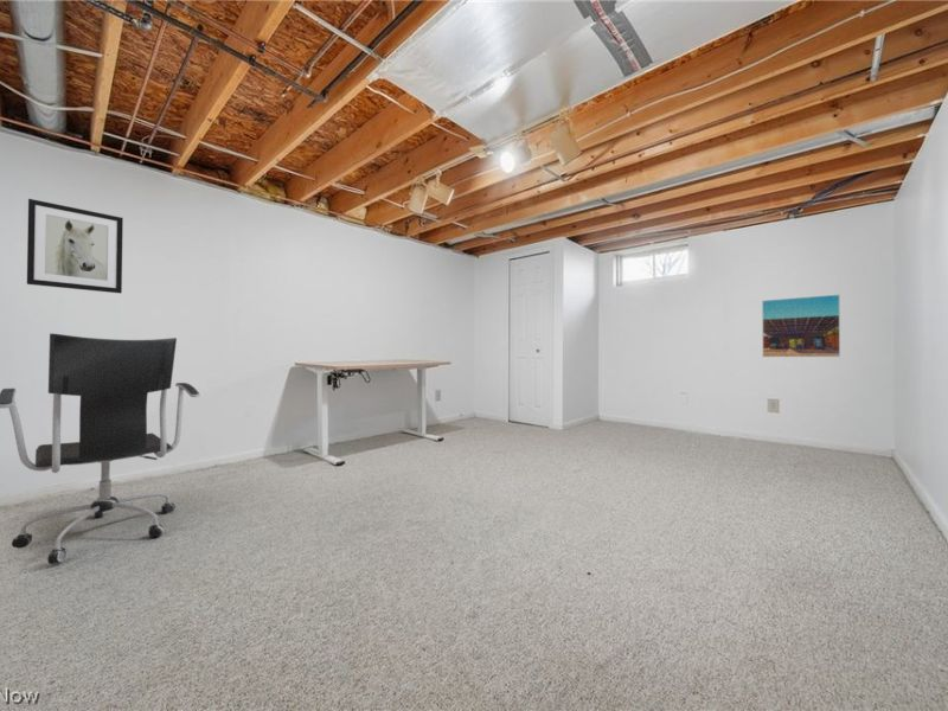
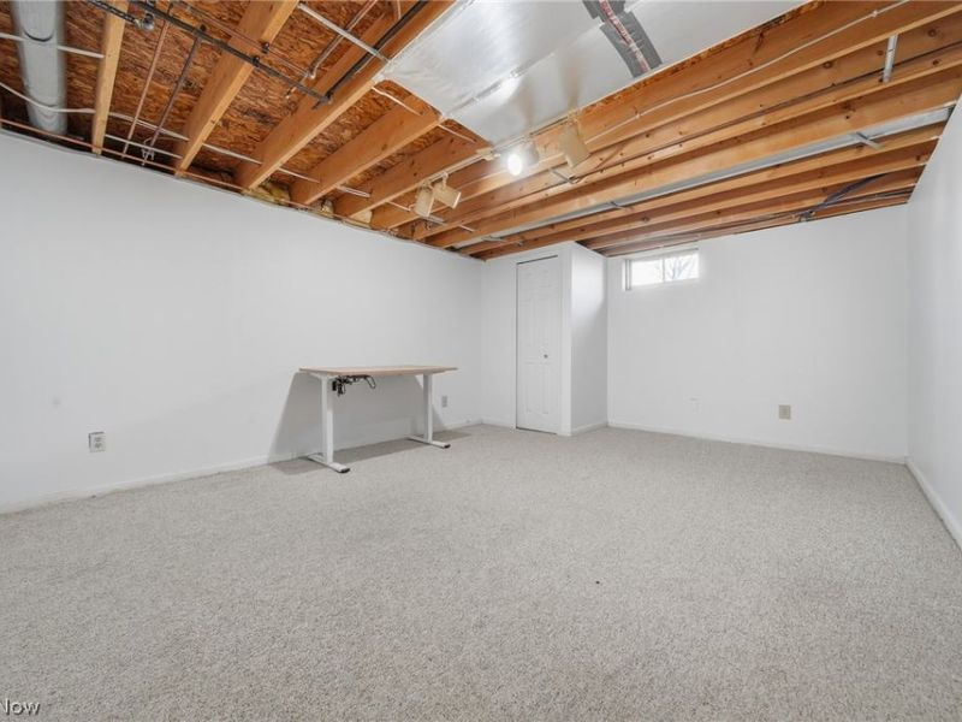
- wall art [26,198,124,294]
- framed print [761,294,841,358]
- office chair [0,332,201,565]
